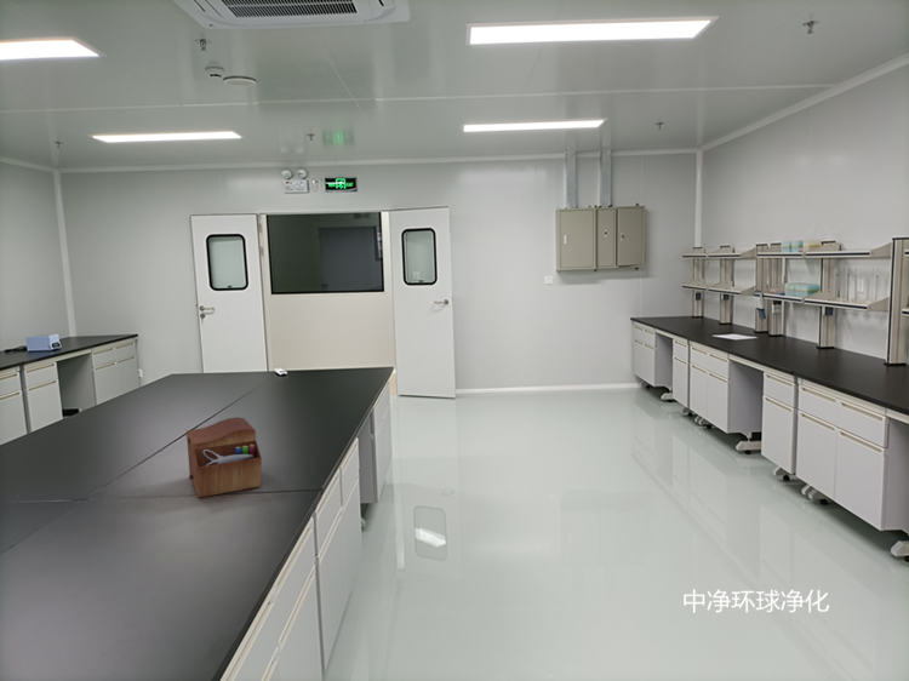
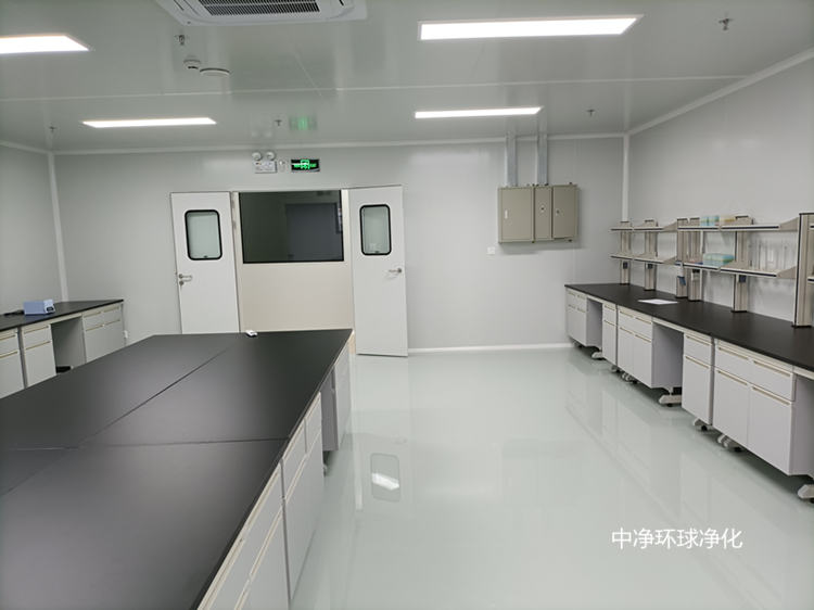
- sewing box [185,416,263,499]
